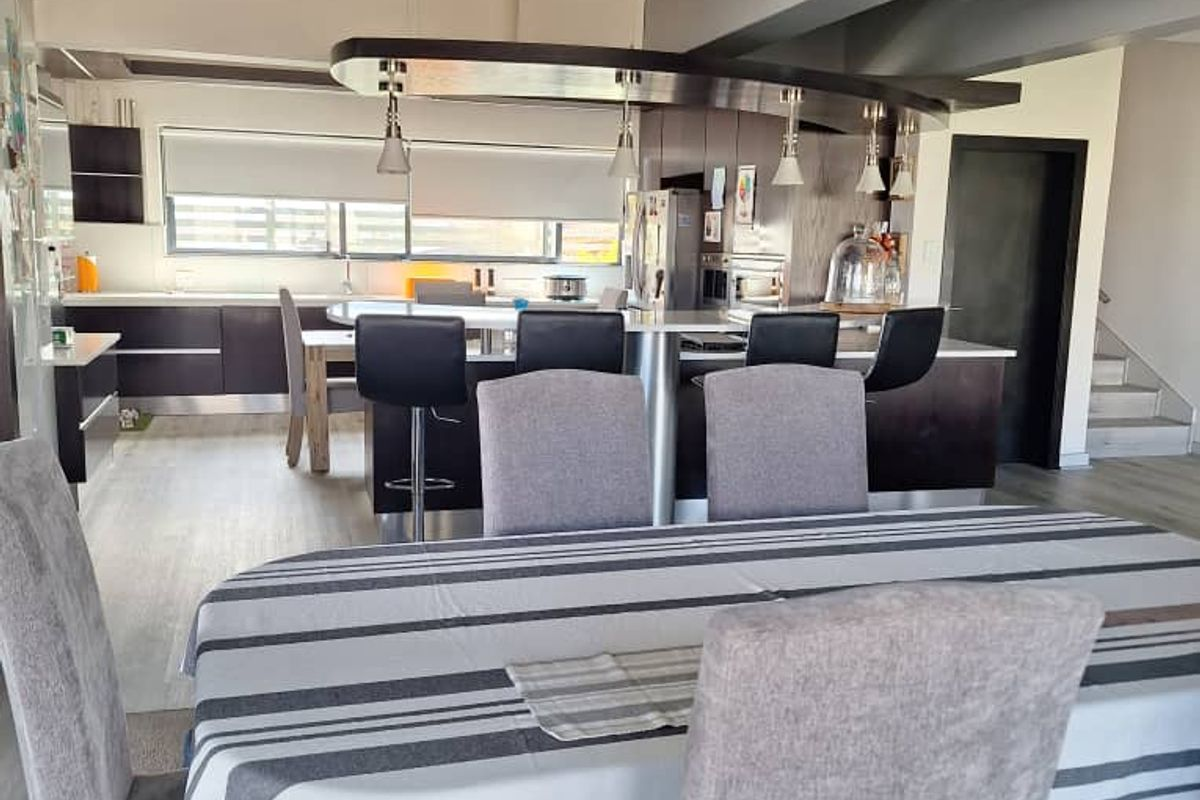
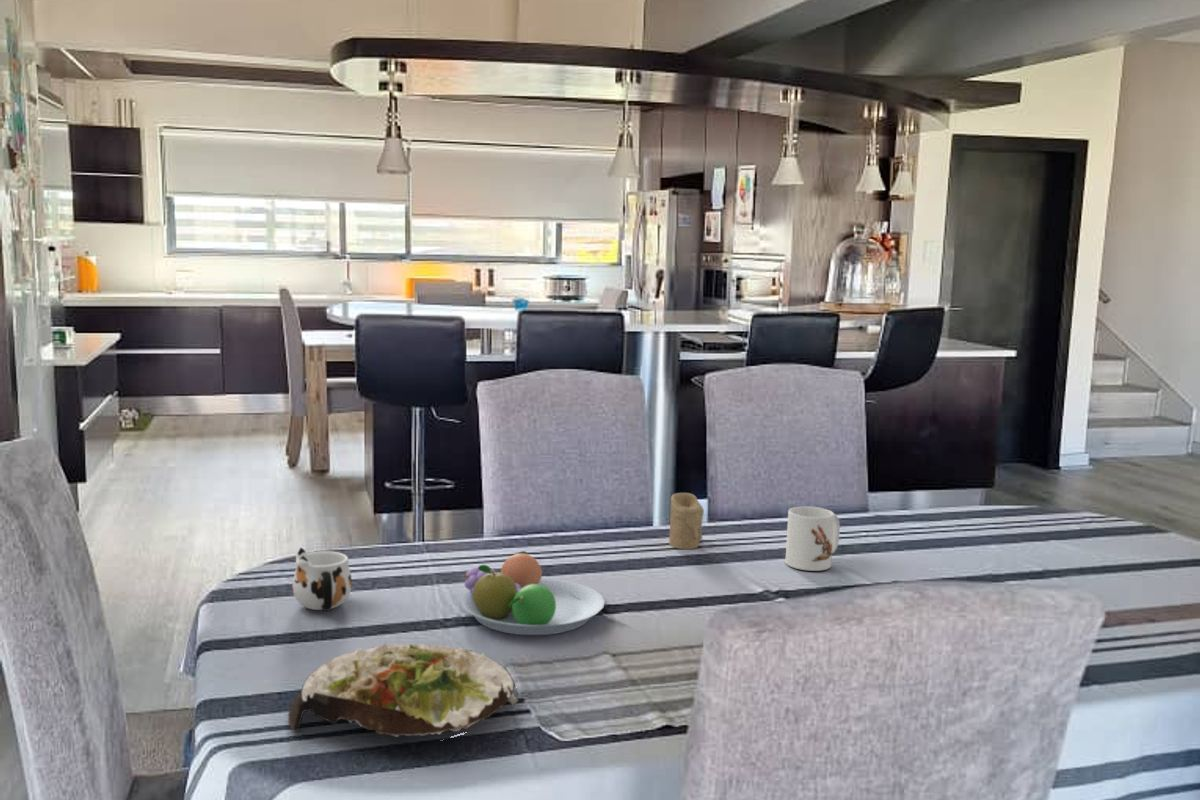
+ mug [291,546,353,612]
+ fruit bowl [460,550,606,636]
+ salad plate [287,639,519,740]
+ candle [668,492,705,550]
+ mug [784,506,841,572]
